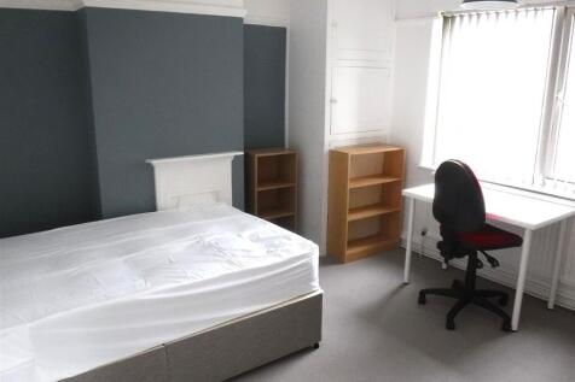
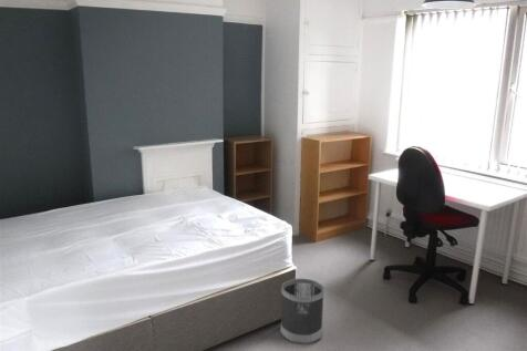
+ wastebasket [279,277,326,345]
